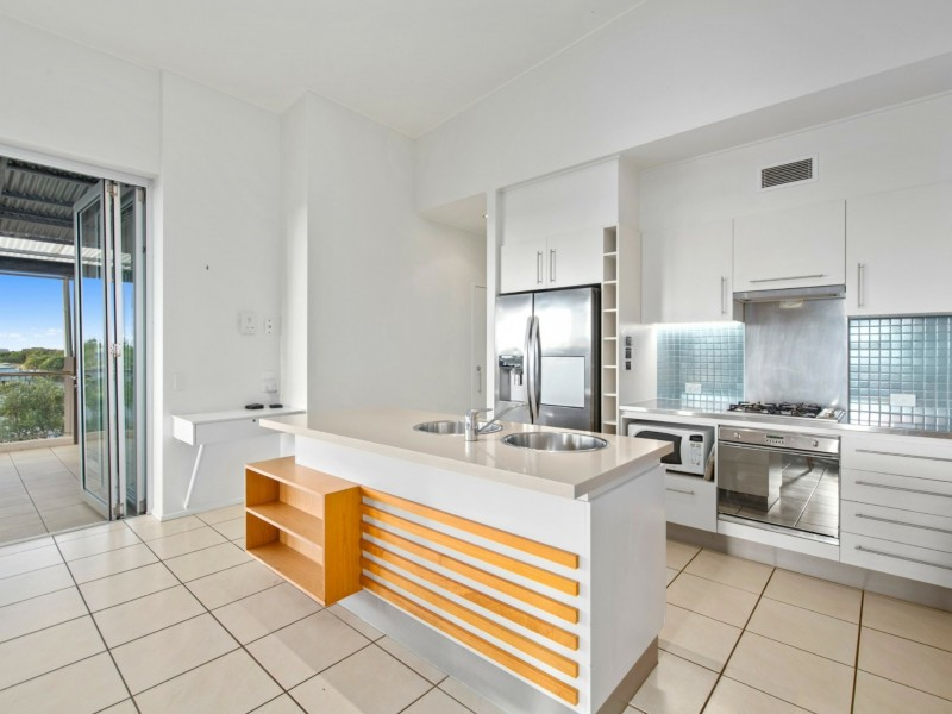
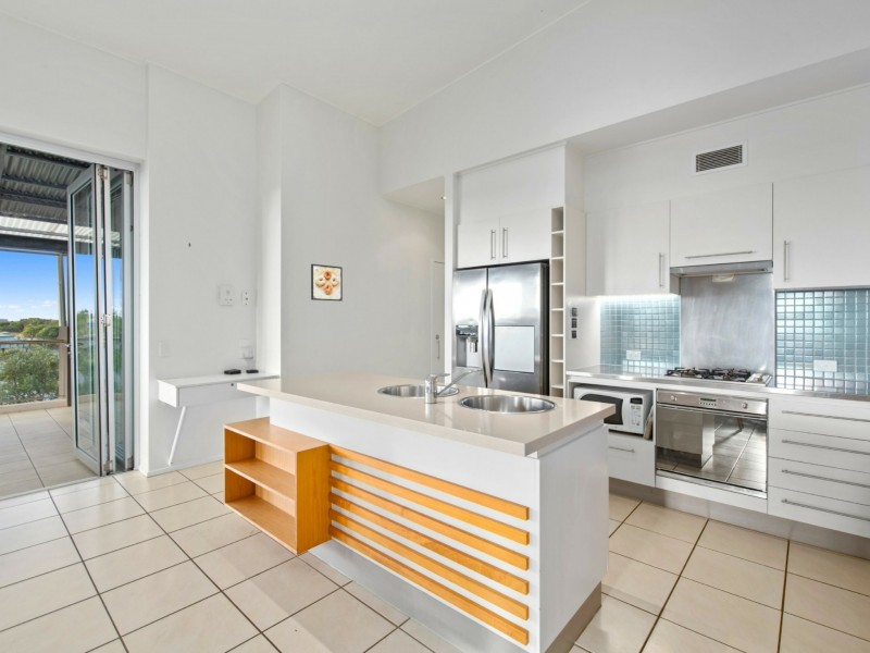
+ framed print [310,263,344,303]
